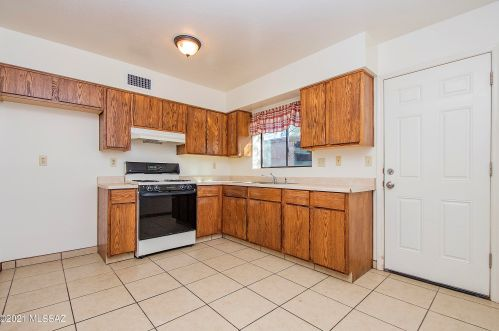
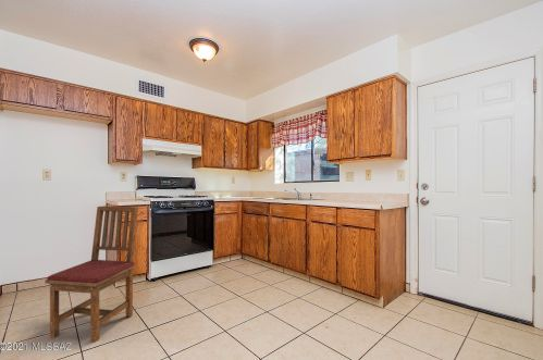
+ dining chair [44,204,139,344]
